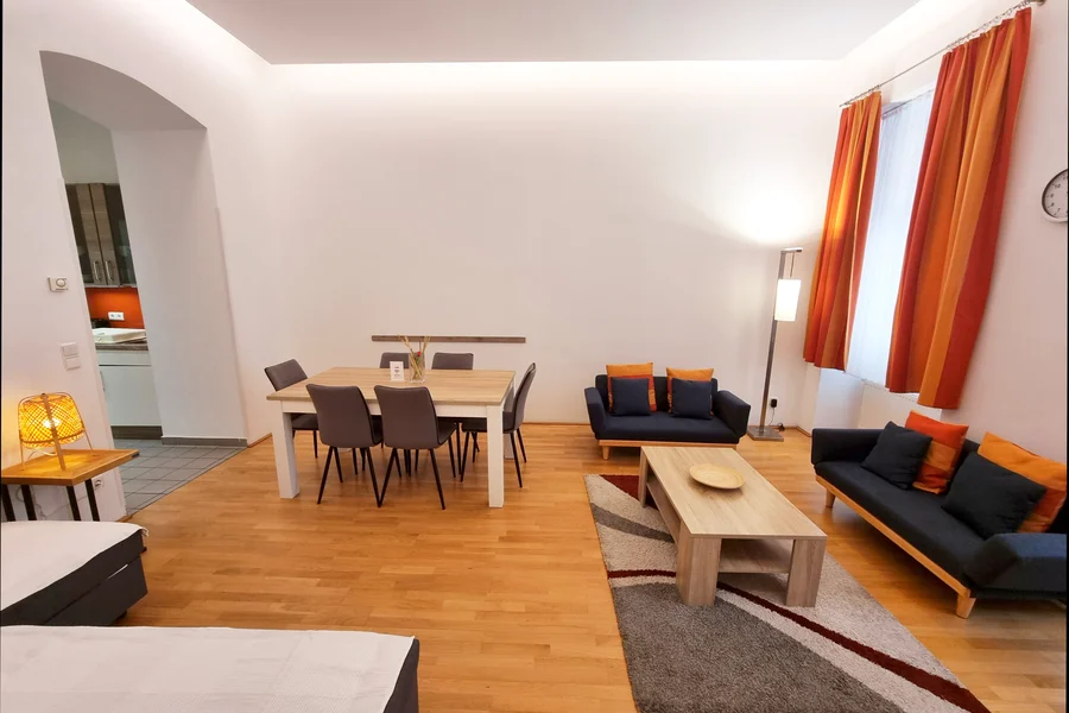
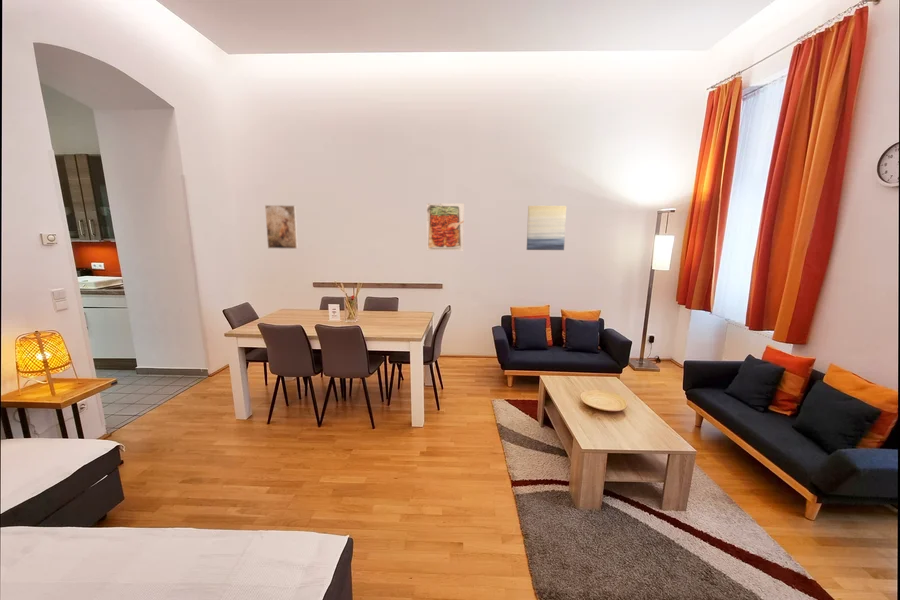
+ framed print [264,204,299,250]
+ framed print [426,202,465,252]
+ wall art [526,205,567,251]
